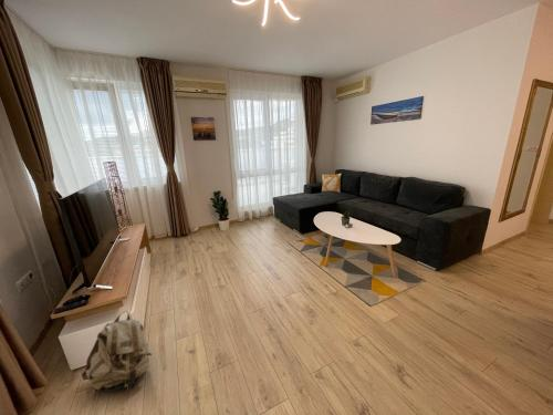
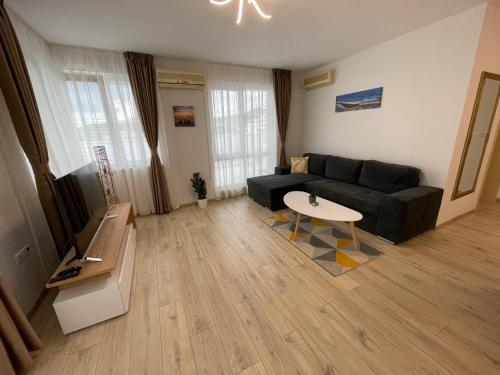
- backpack [81,310,153,393]
